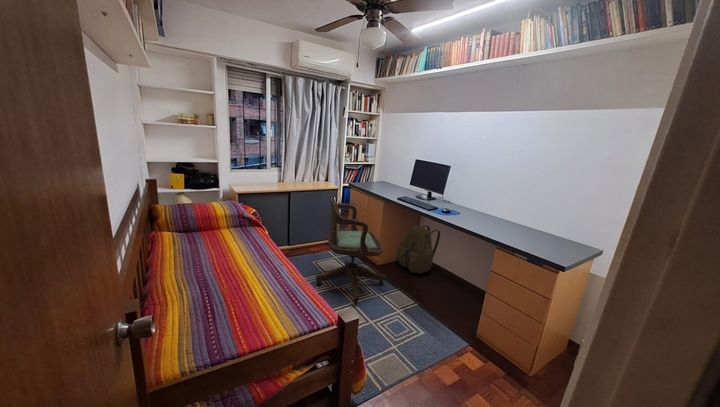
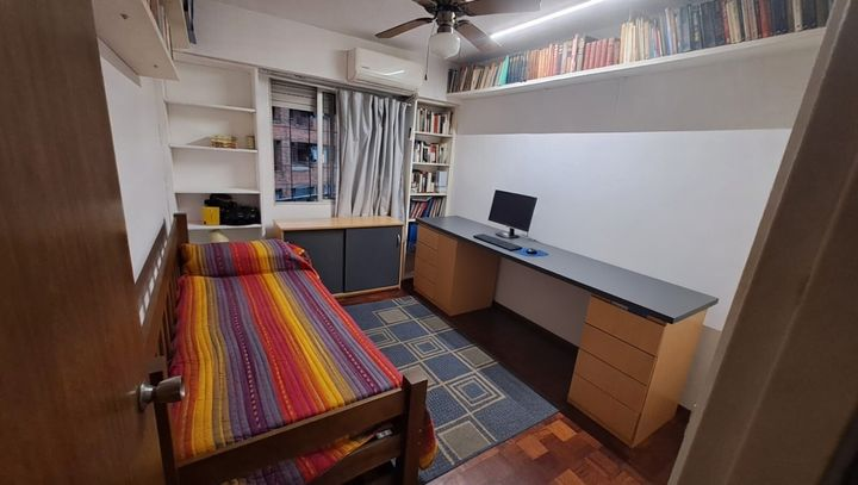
- backpack [396,224,441,275]
- office chair [315,197,386,305]
